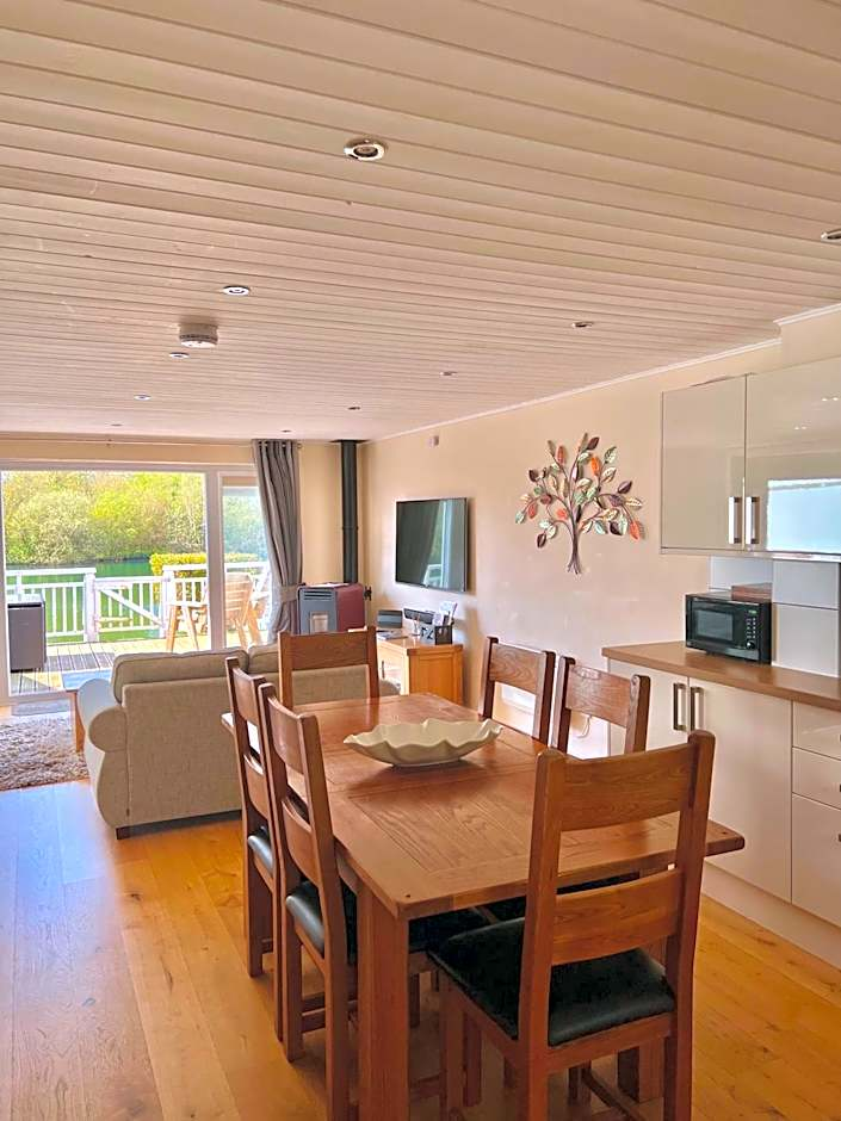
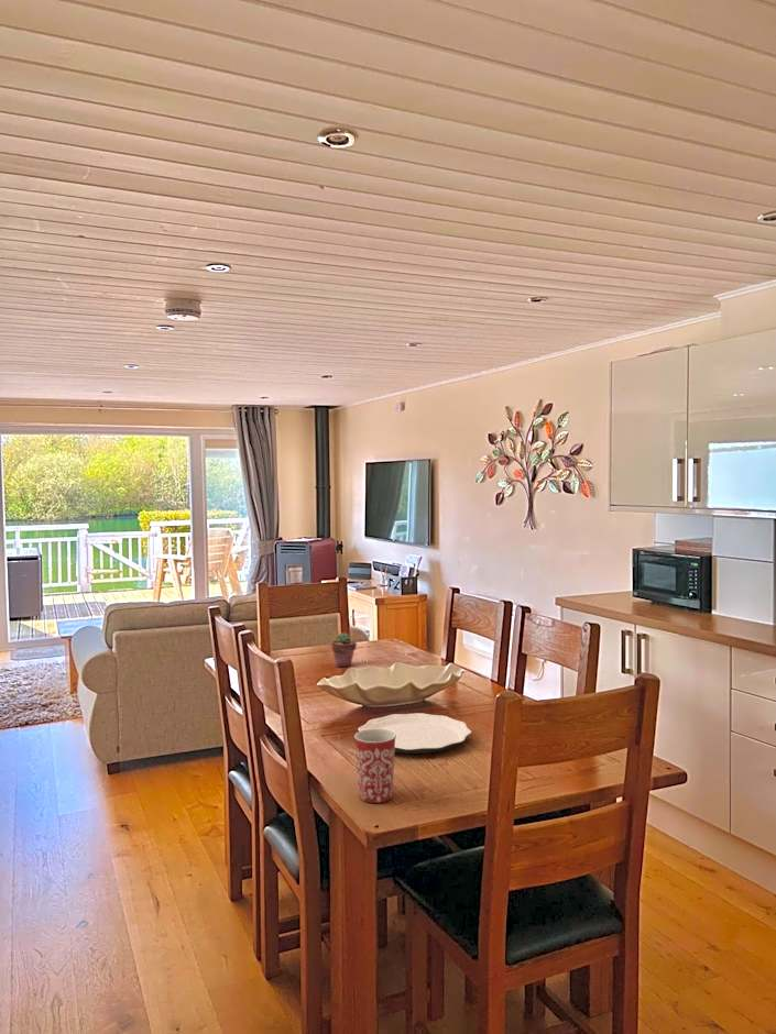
+ mug [353,729,396,804]
+ potted succulent [330,631,358,668]
+ plate [357,712,472,755]
